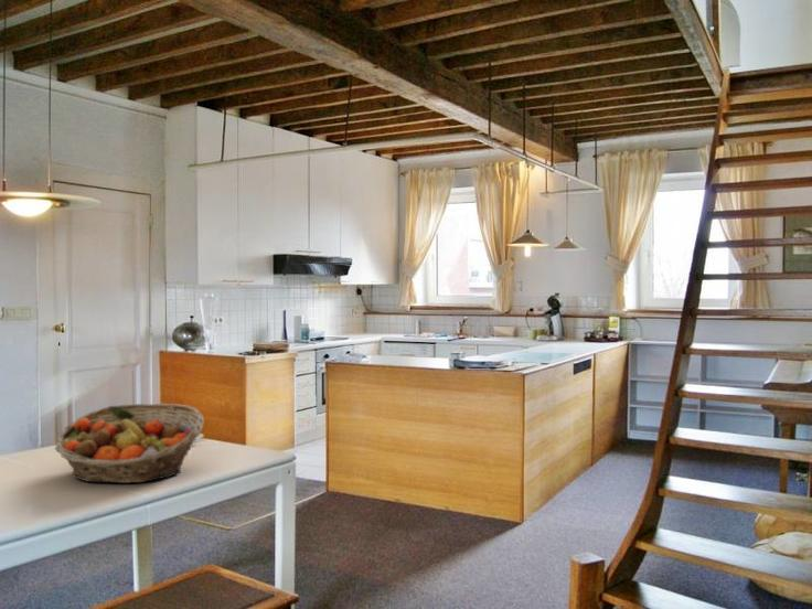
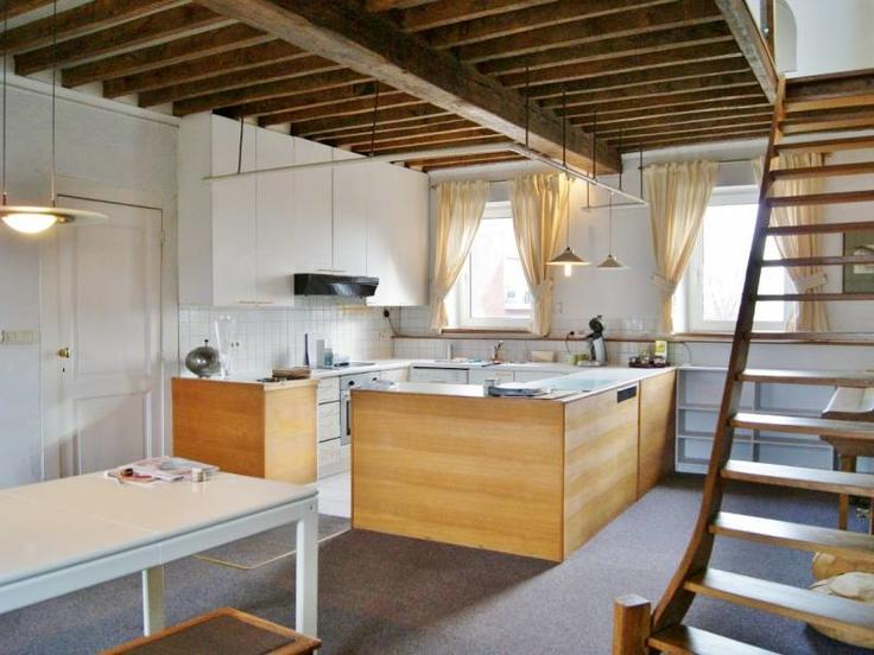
- fruit basket [54,403,205,484]
